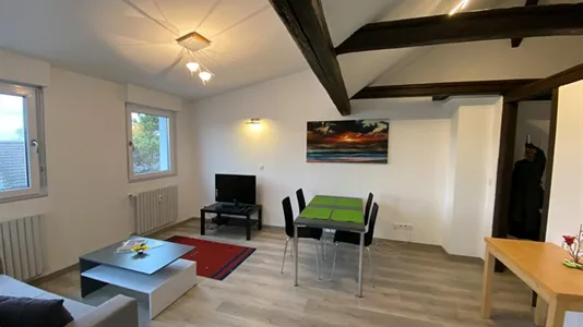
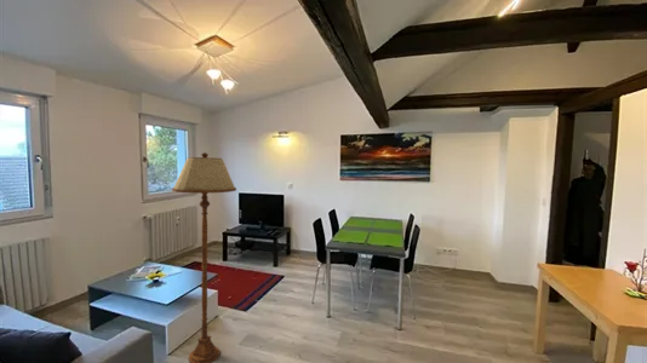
+ floor lamp [171,151,237,363]
